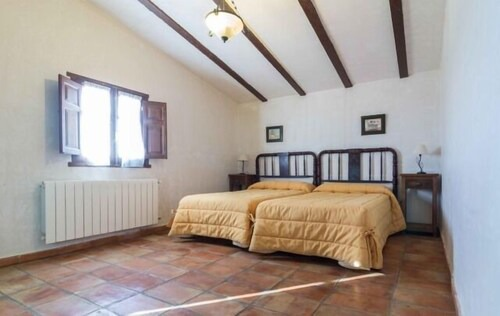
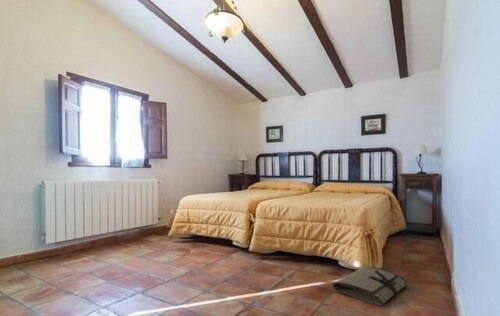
+ tool roll [332,266,408,307]
